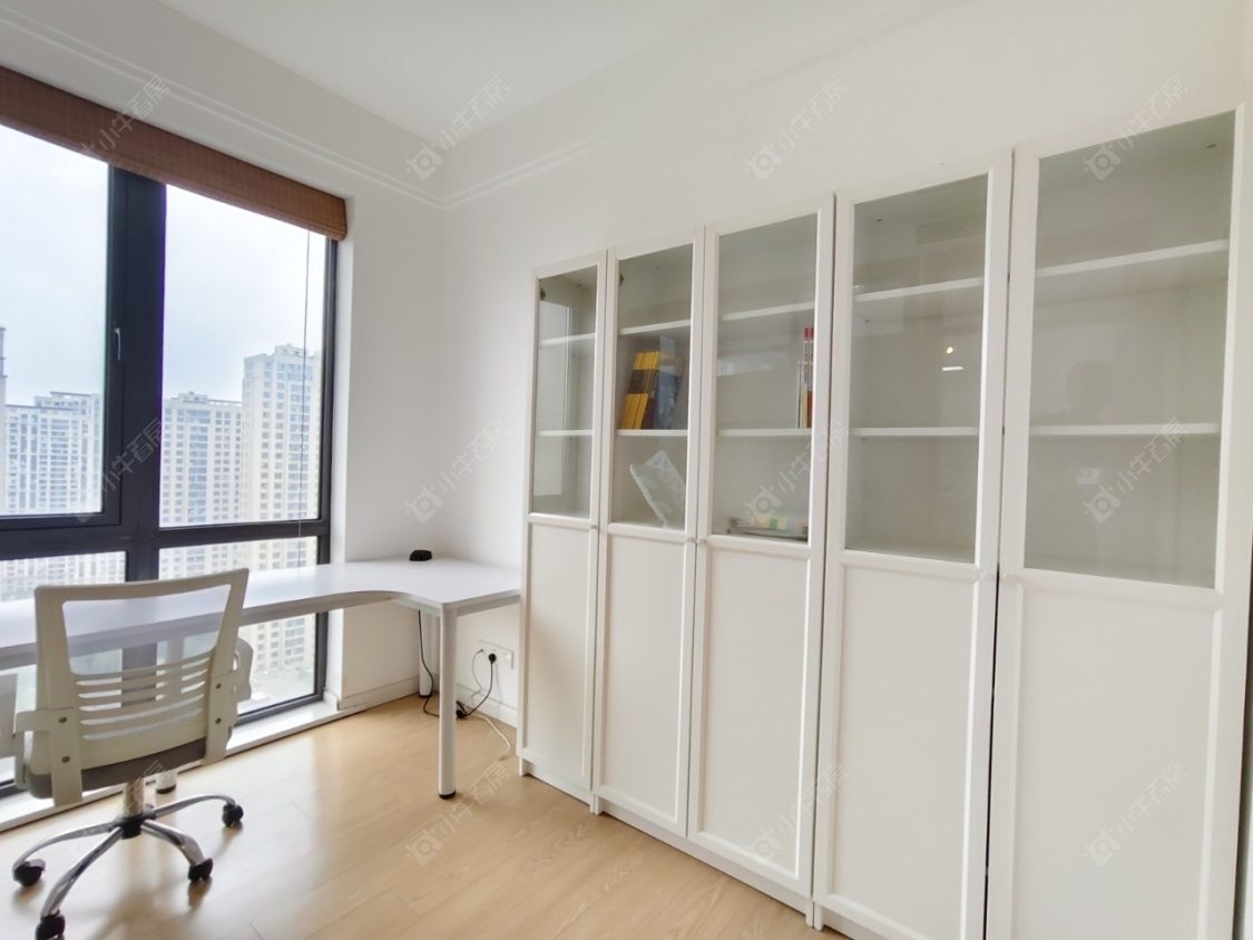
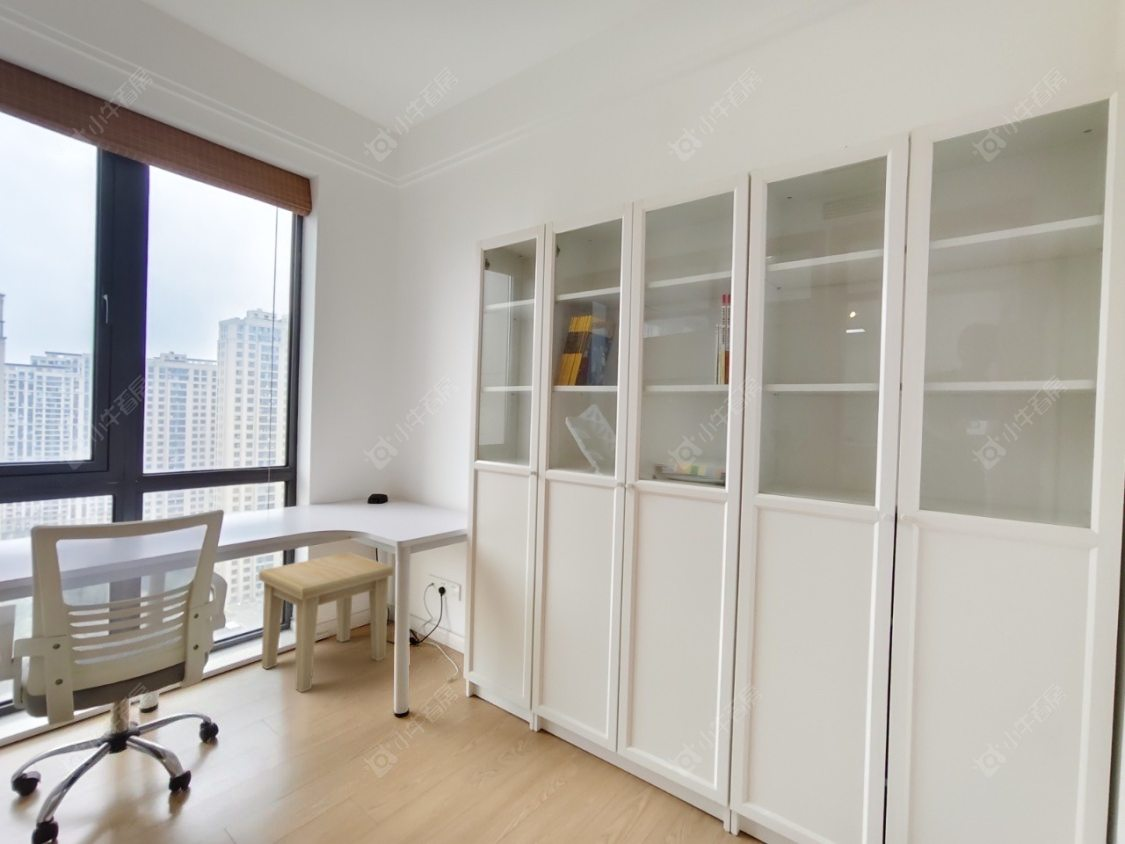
+ side table [258,551,395,694]
